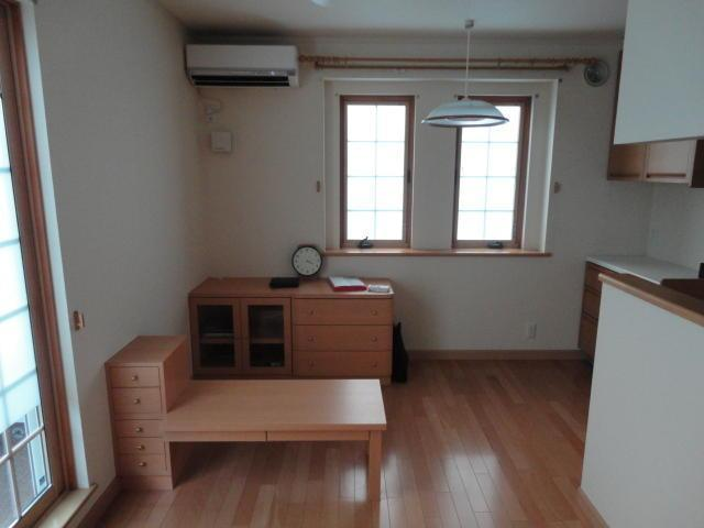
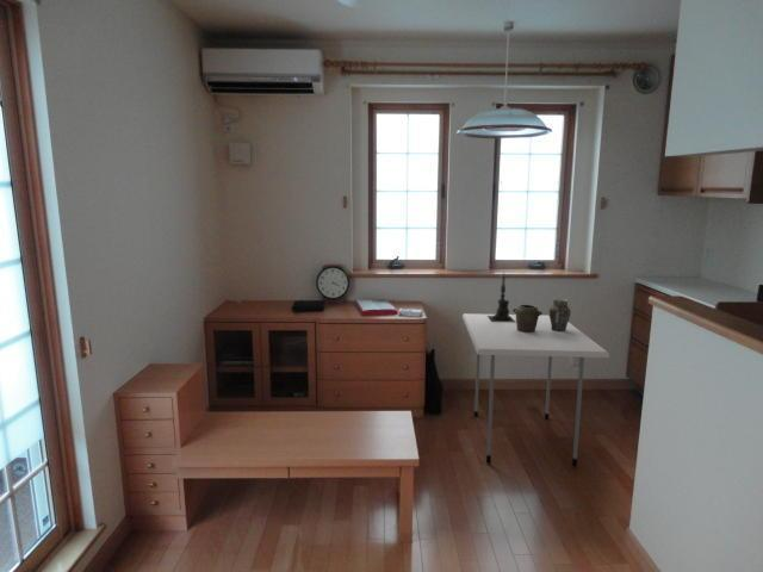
+ candle holder [488,273,515,322]
+ dining table [461,312,610,467]
+ jar set [511,298,571,332]
